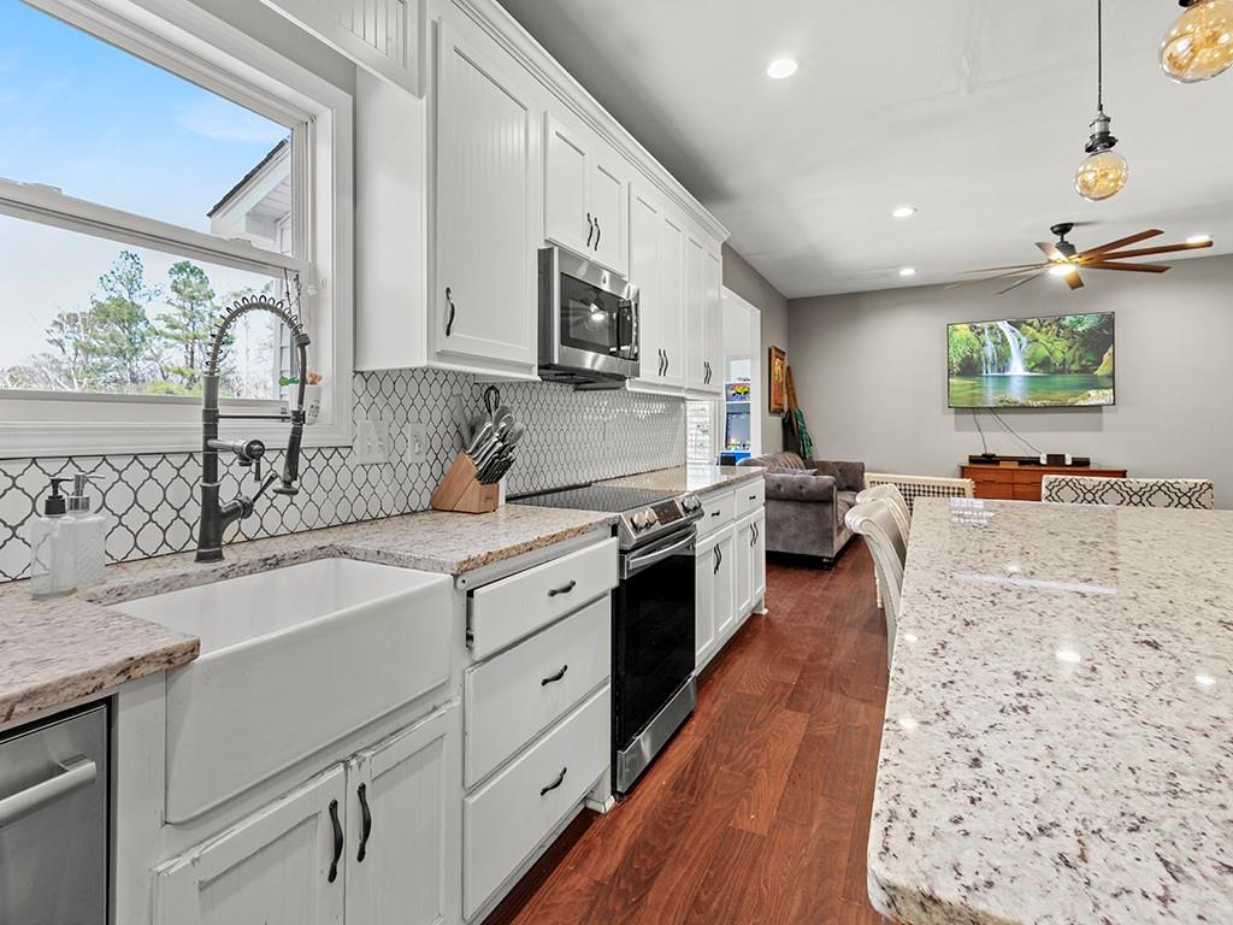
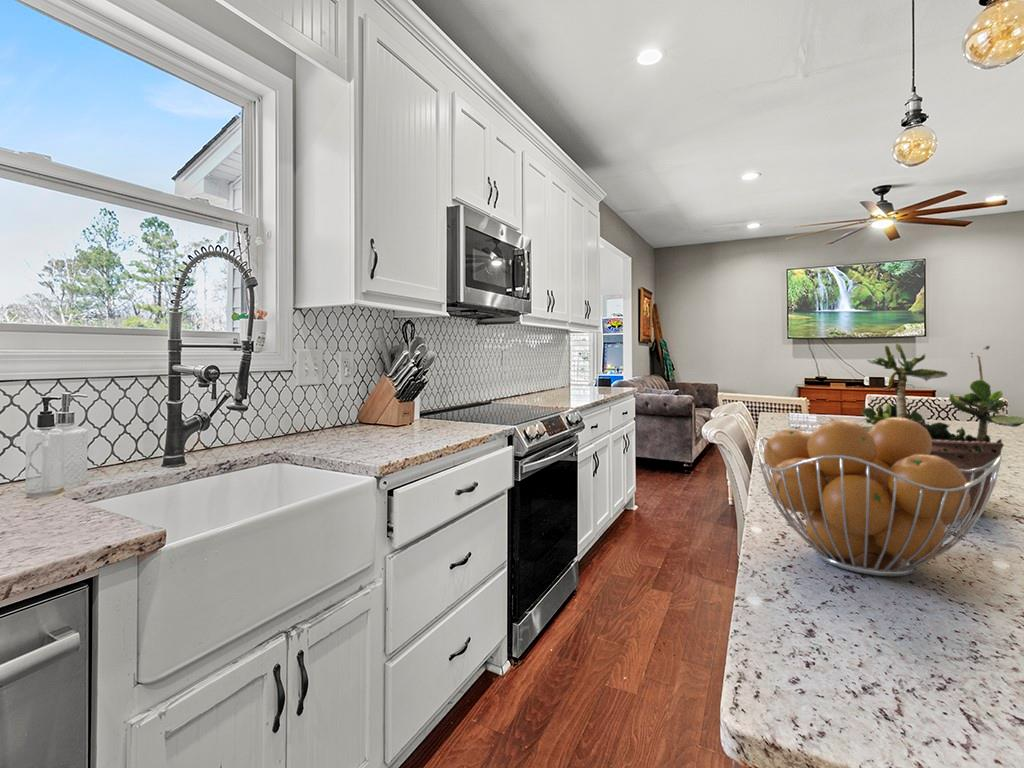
+ fruit basket [756,417,1003,577]
+ potted plant [861,330,1024,514]
